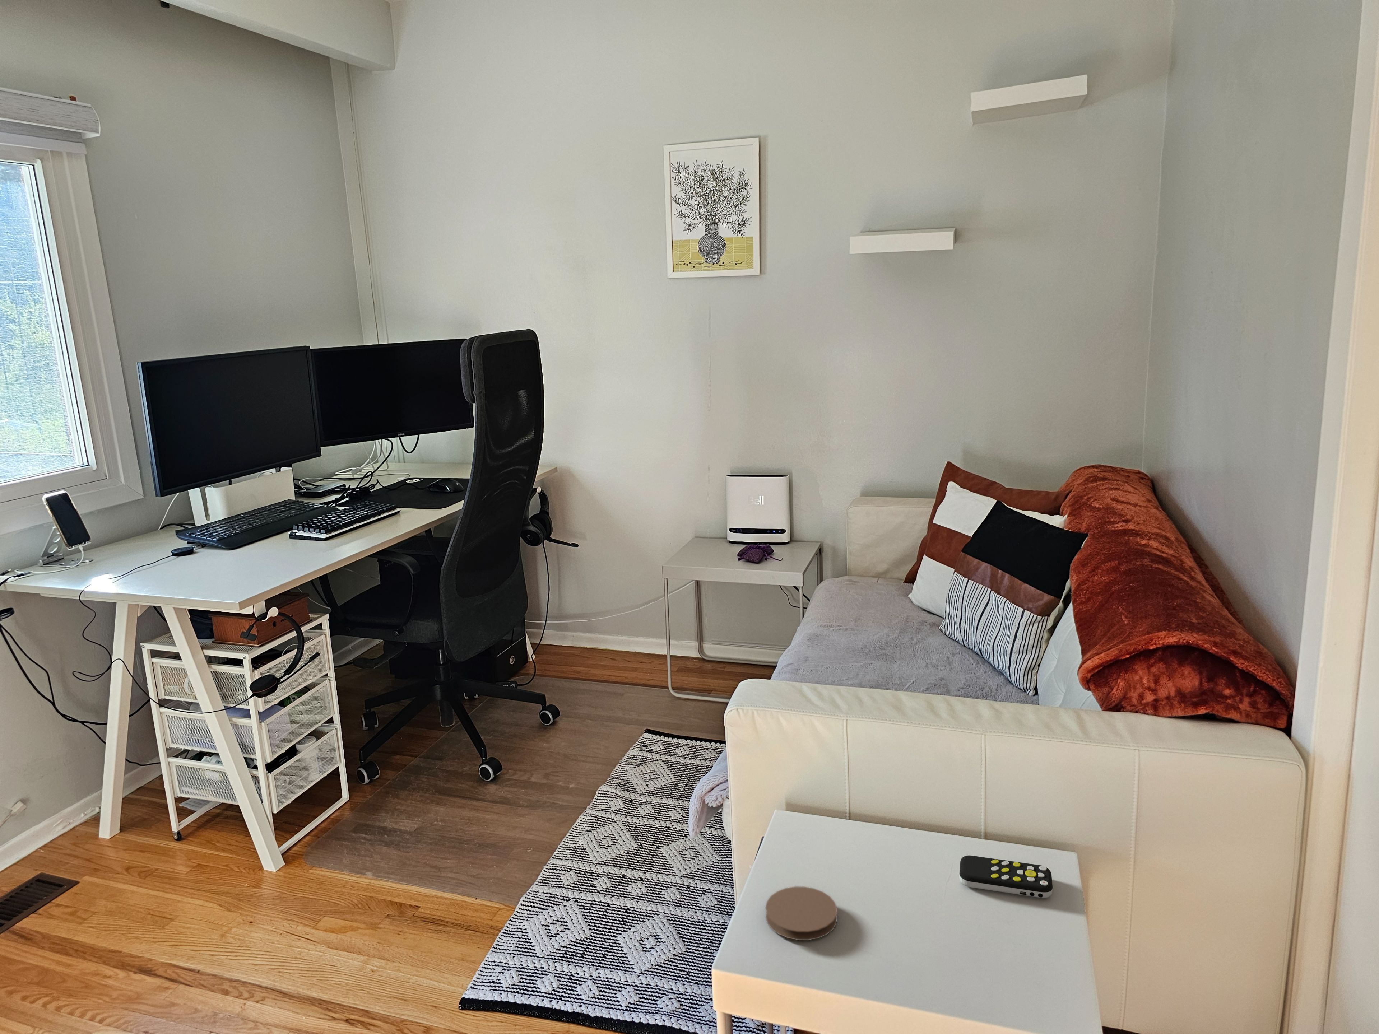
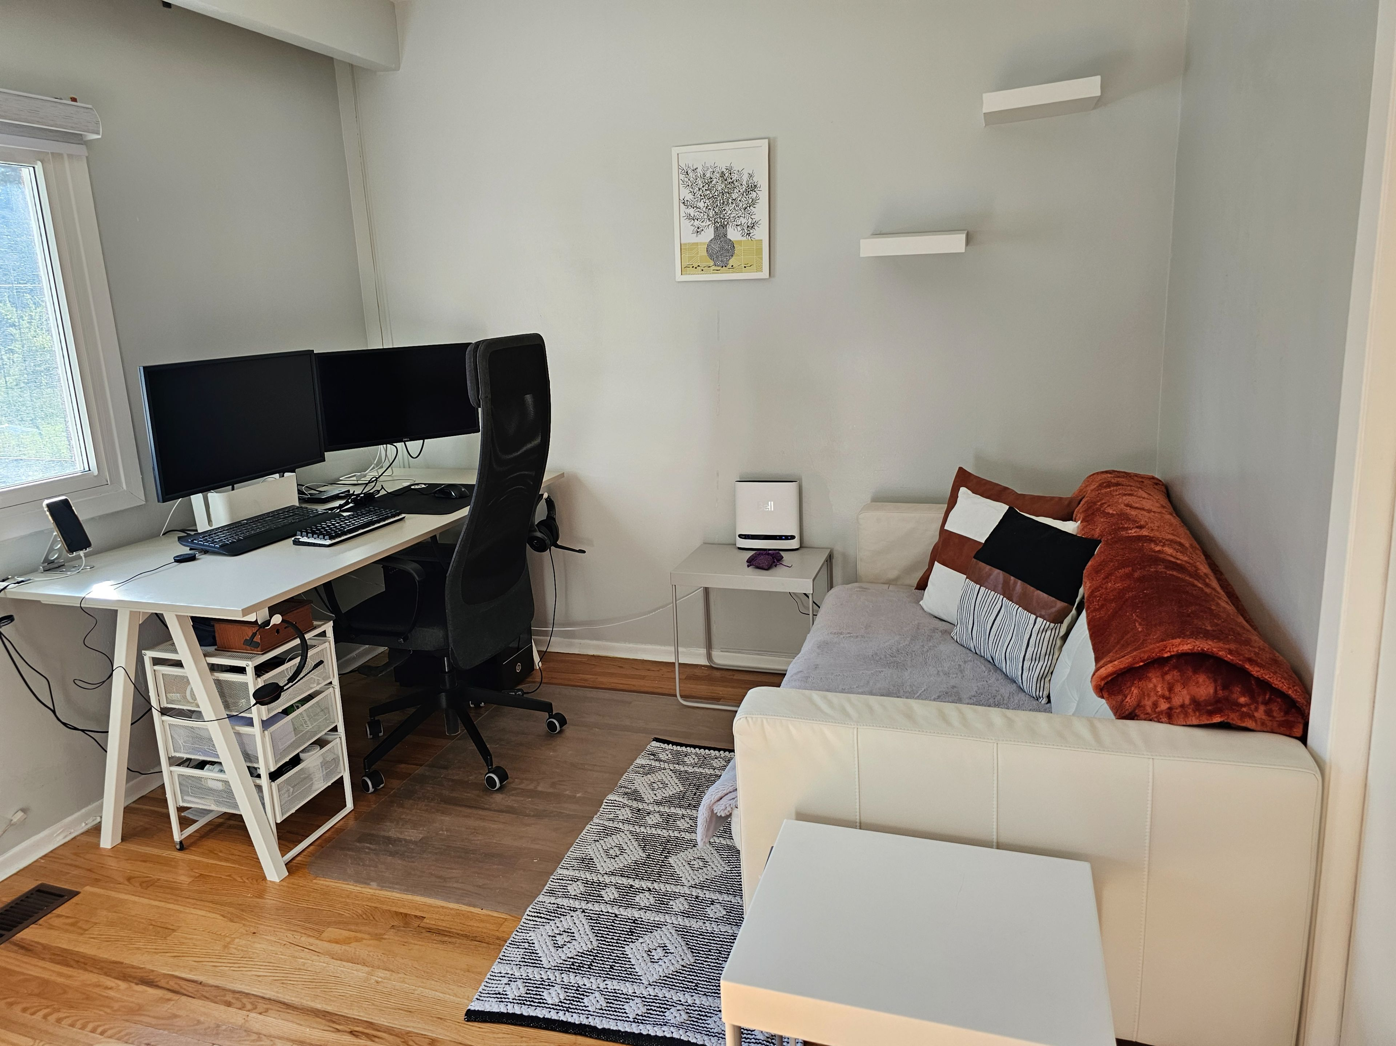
- remote control [959,855,1053,898]
- coaster [764,886,838,941]
